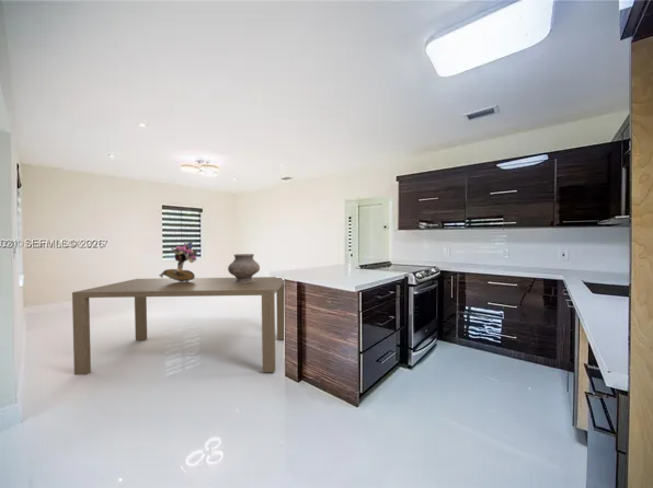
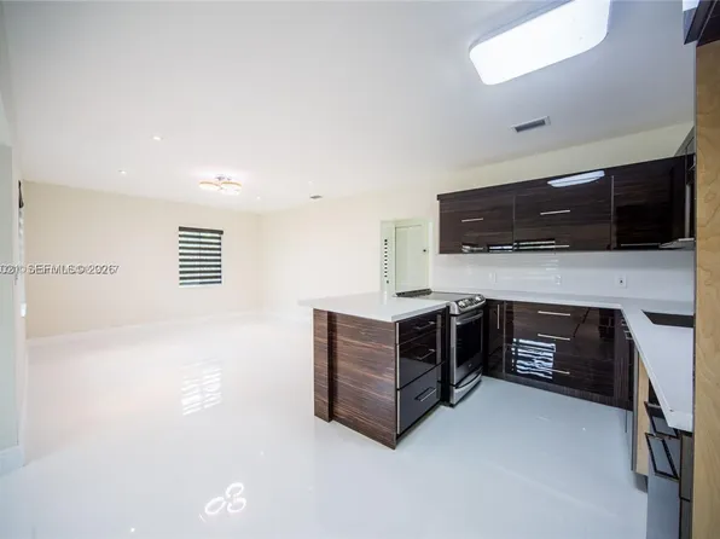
- dining table [71,276,285,376]
- bouquet [158,240,199,282]
- ceramic pot [227,253,261,283]
